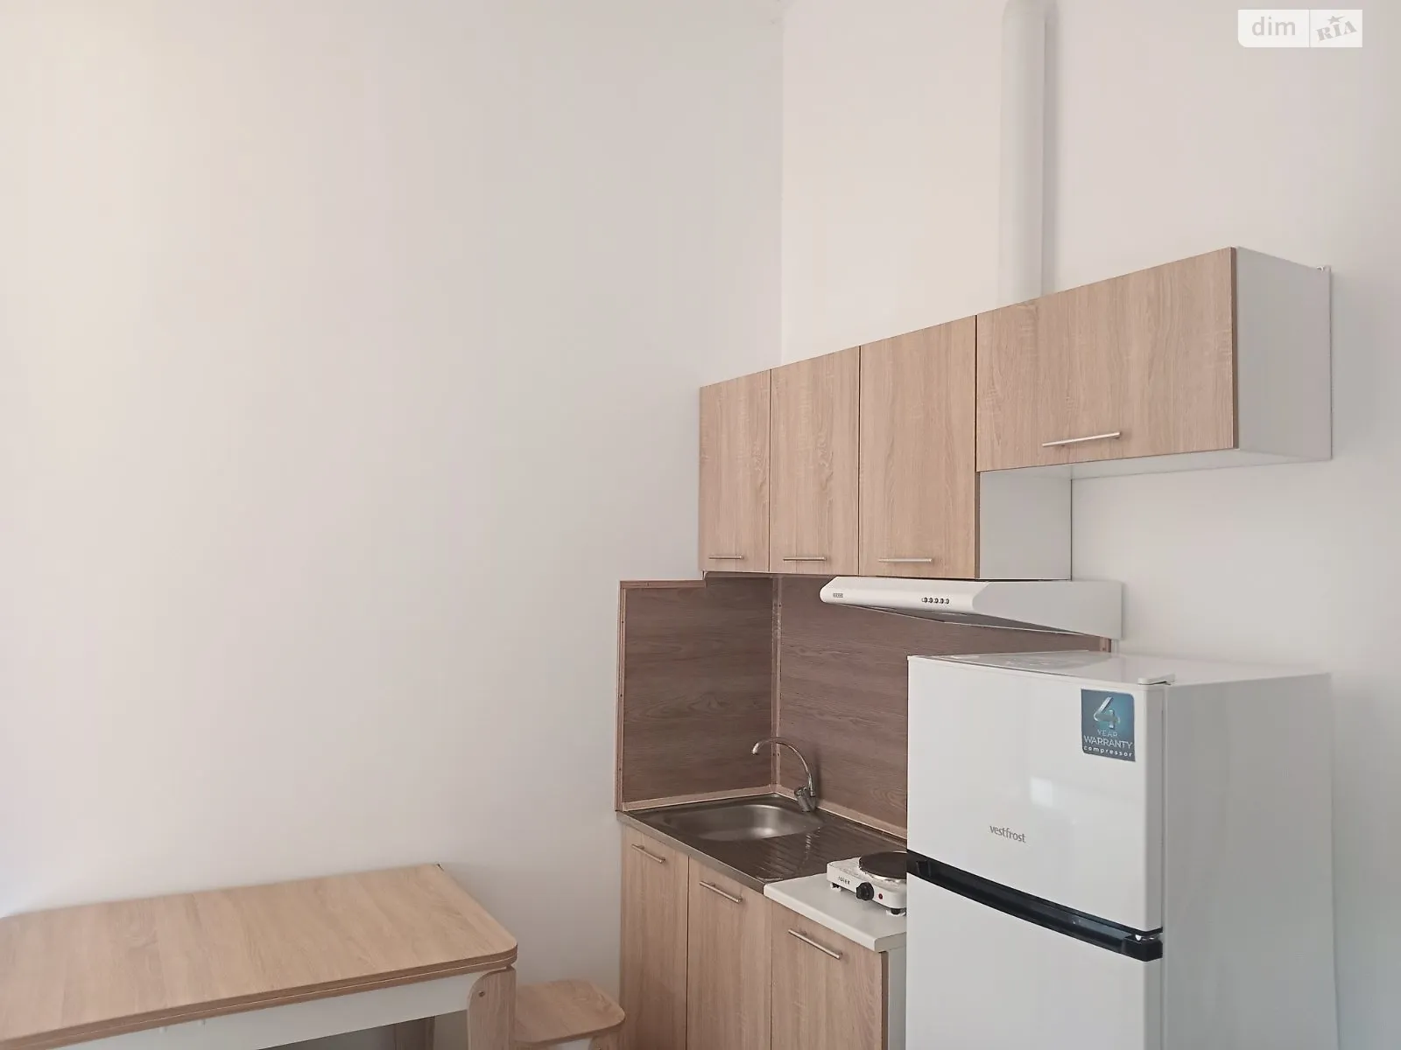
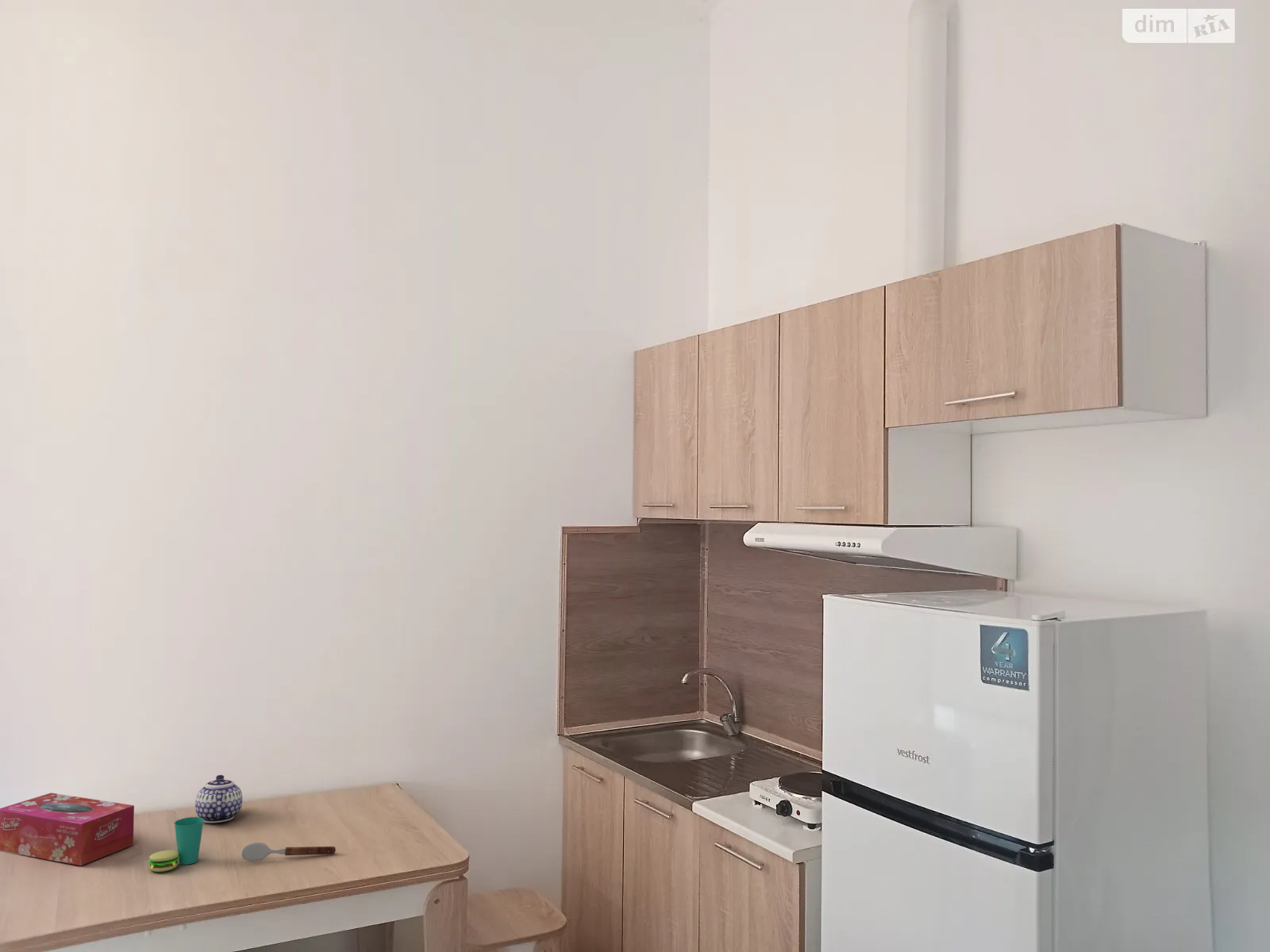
+ soupspoon [241,842,337,862]
+ cup [148,816,204,873]
+ teapot [194,774,243,823]
+ tissue box [0,792,135,866]
